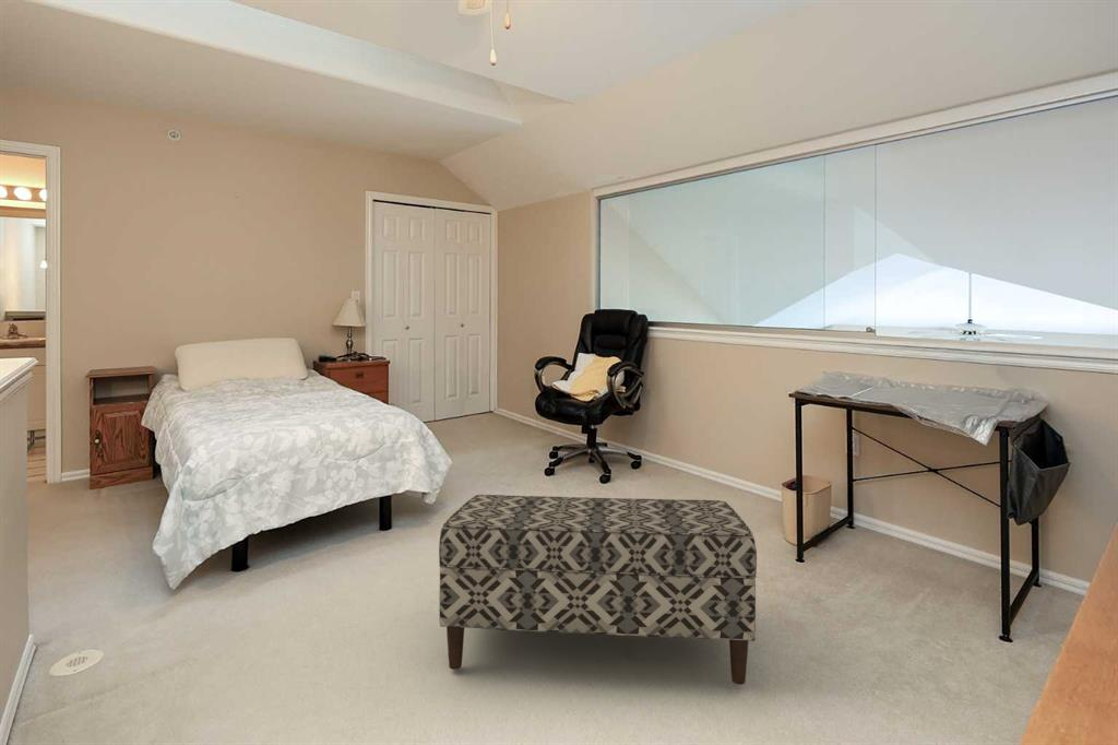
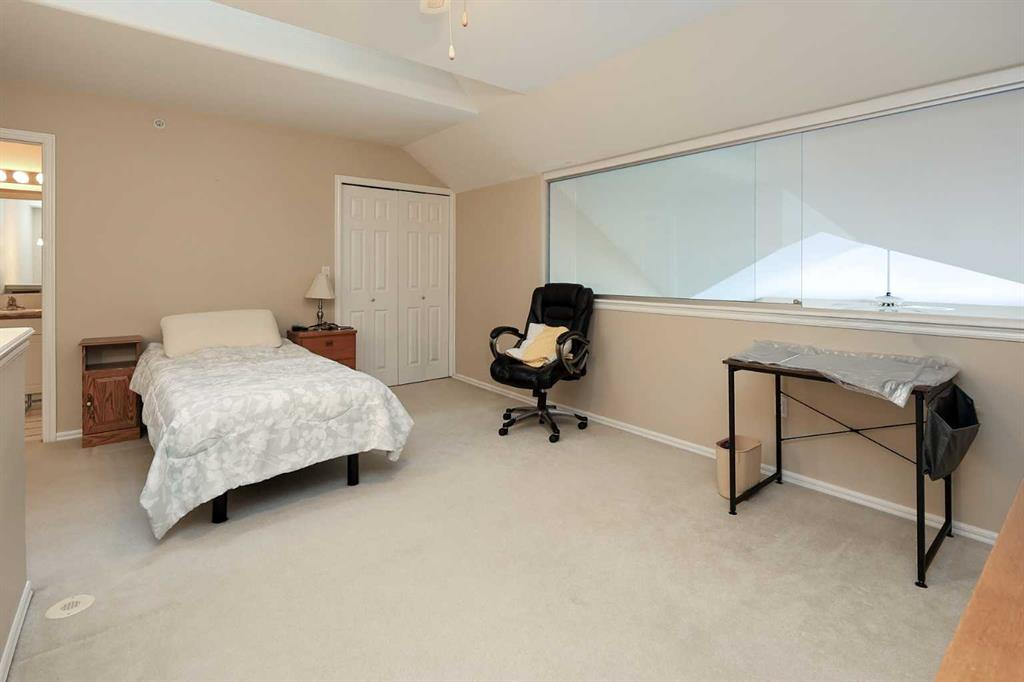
- bench [438,494,758,685]
